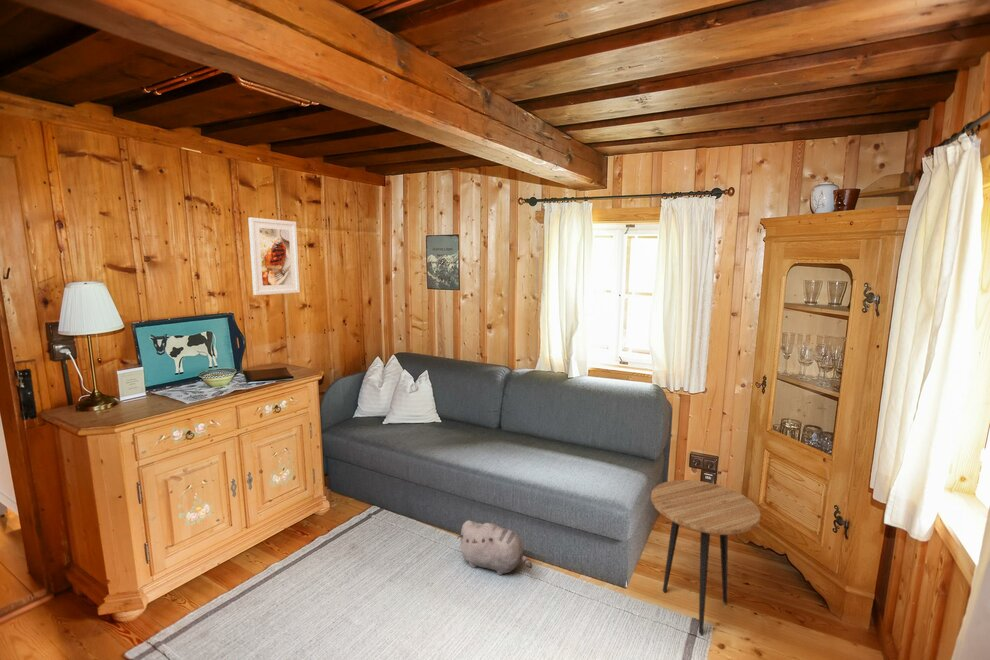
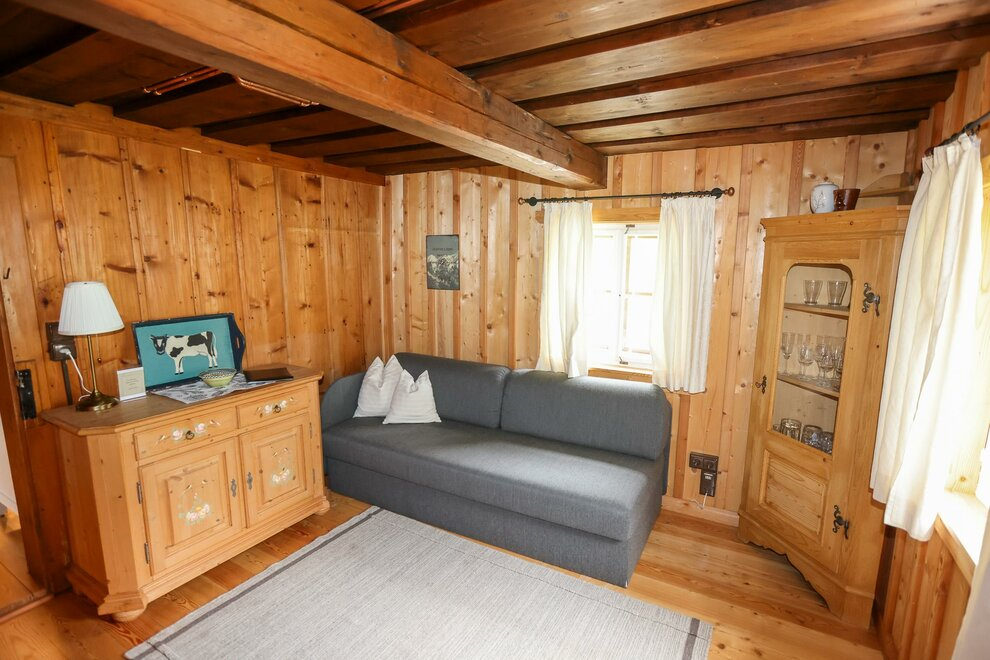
- side table [650,479,762,636]
- plush toy [456,519,533,576]
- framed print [247,217,301,296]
